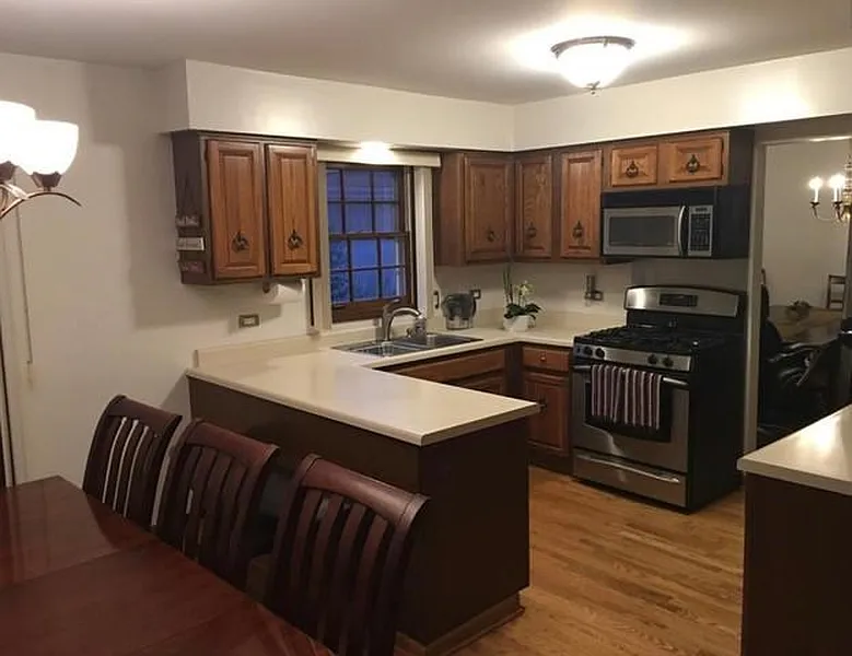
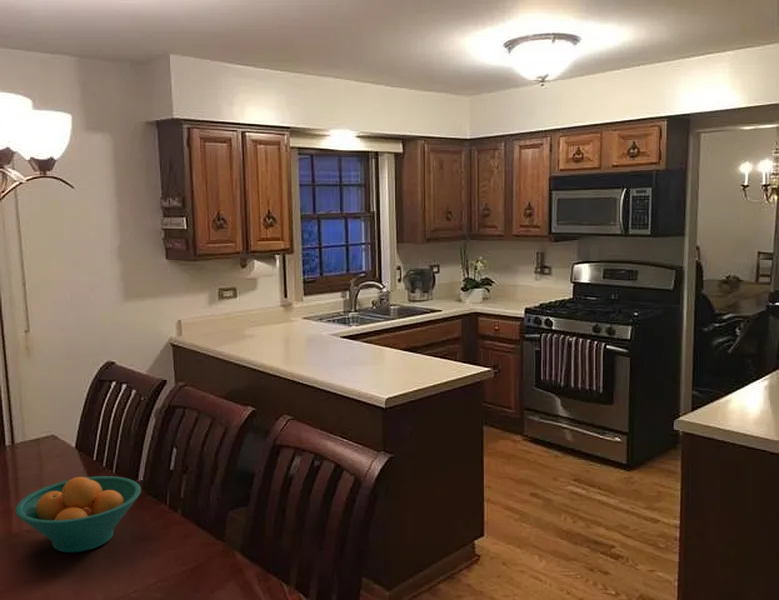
+ fruit bowl [14,475,142,553]
